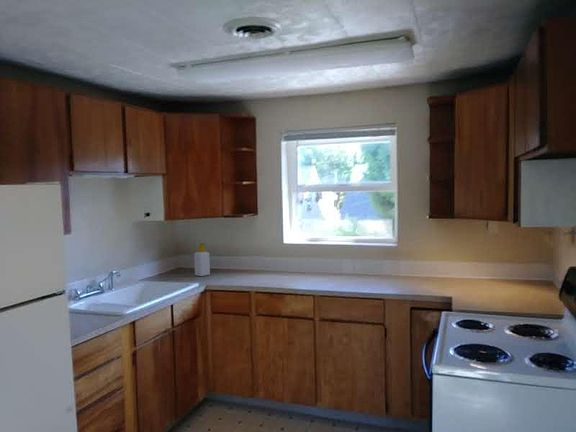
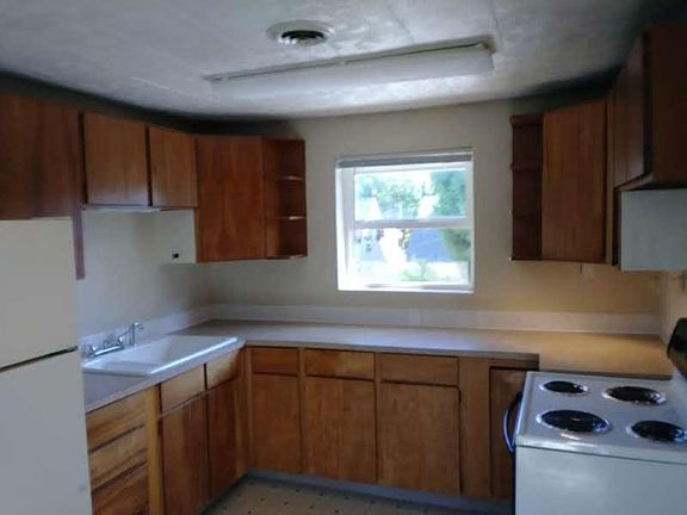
- soap bottle [193,242,211,277]
